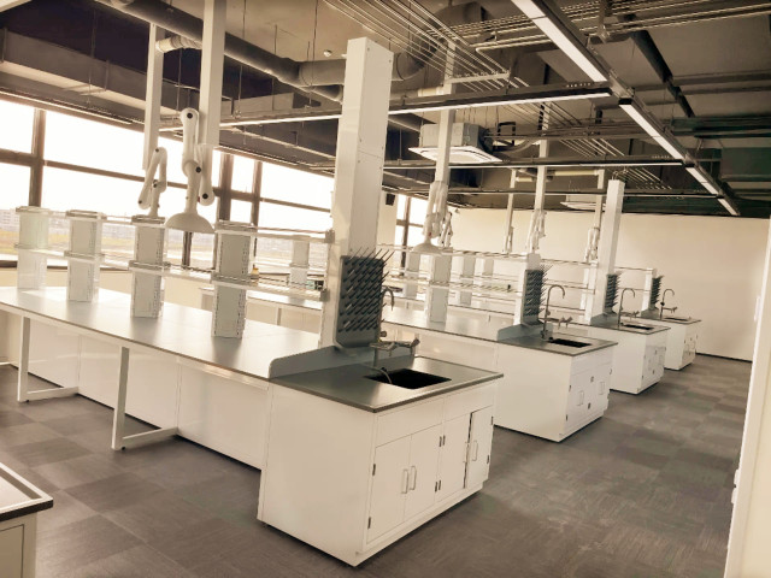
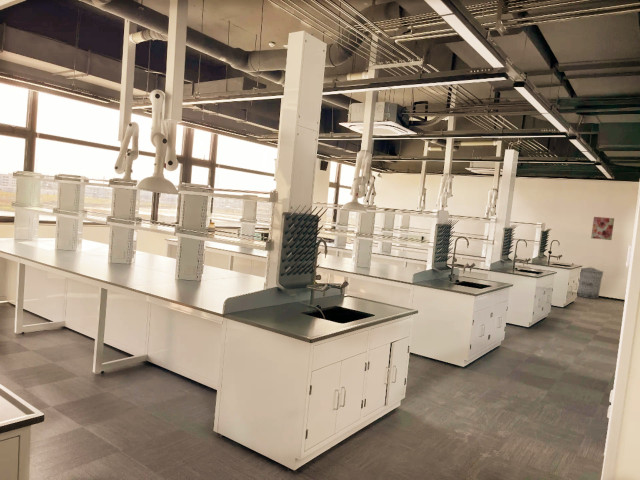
+ wall art [590,216,615,241]
+ trash can [576,266,604,300]
